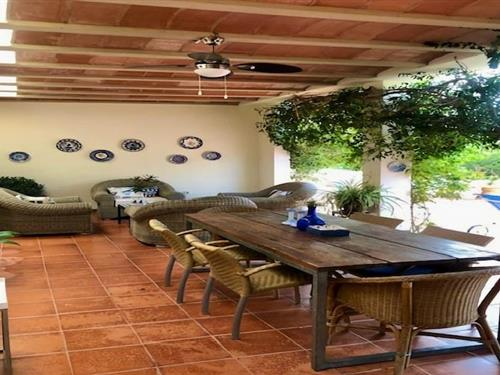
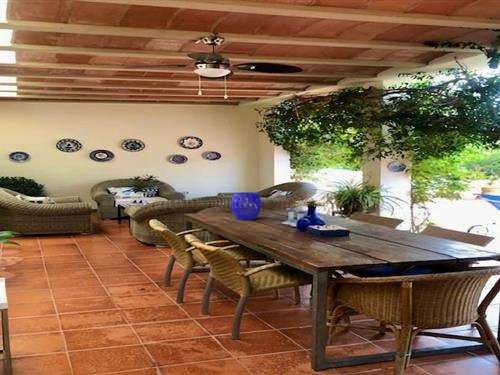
+ decorative bowl [230,191,263,221]
